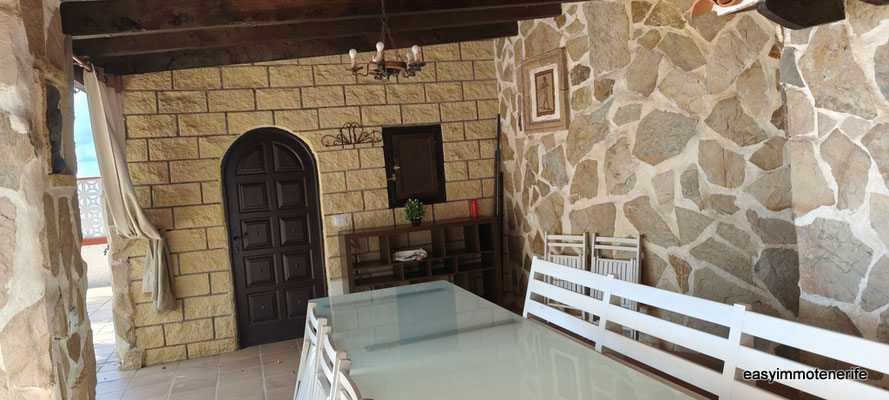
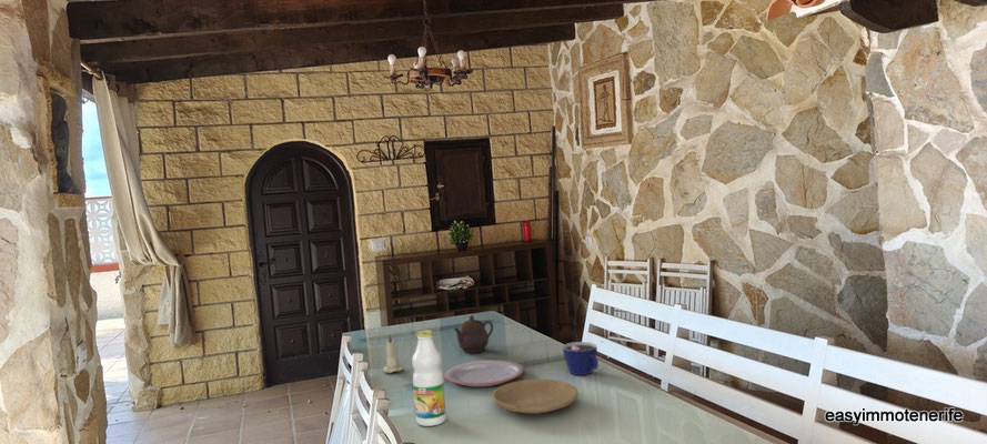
+ bottle [411,329,447,427]
+ plate [491,379,580,415]
+ plate [443,359,525,387]
+ cup [562,341,600,376]
+ candle [382,333,404,374]
+ teapot [453,314,494,354]
